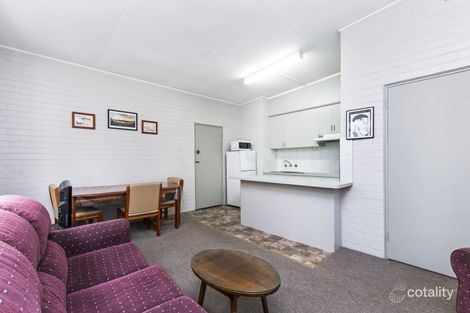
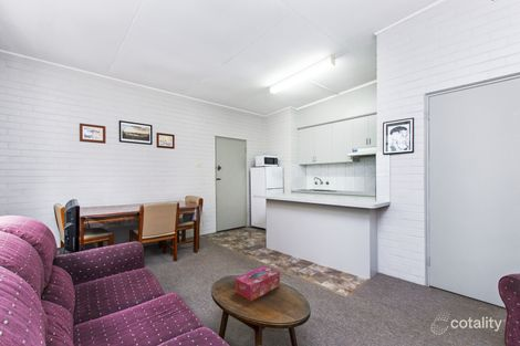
+ tissue box [235,265,281,302]
